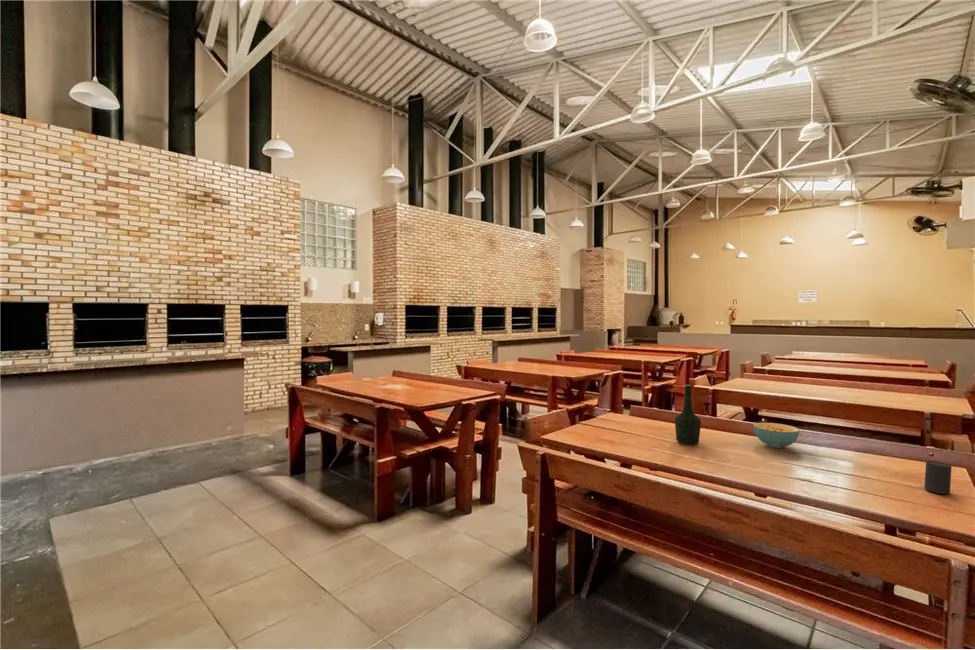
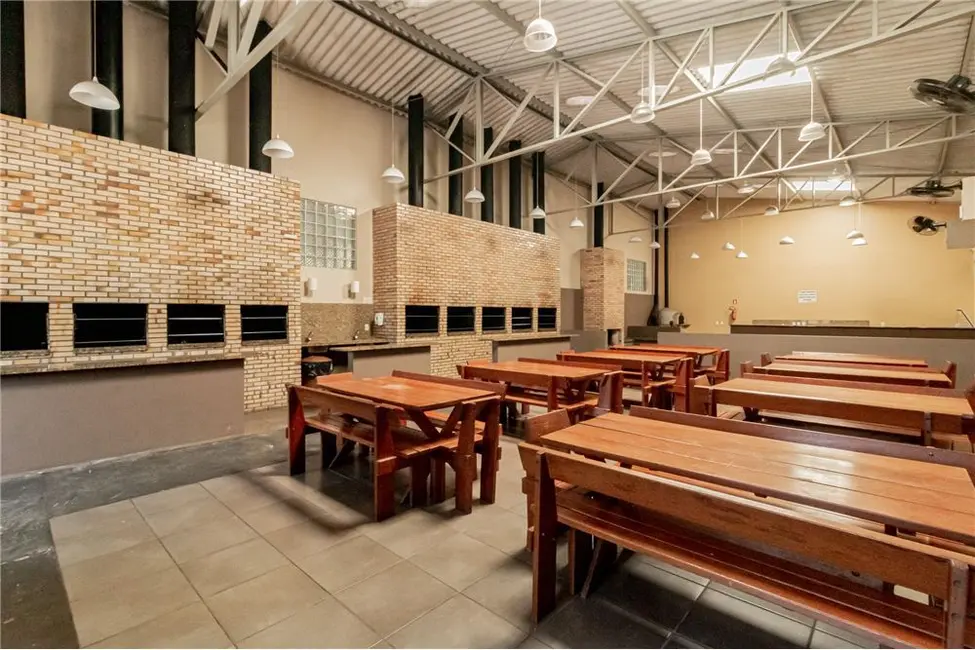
- cup [923,460,953,495]
- bottle [674,384,702,446]
- cereal bowl [752,422,800,449]
